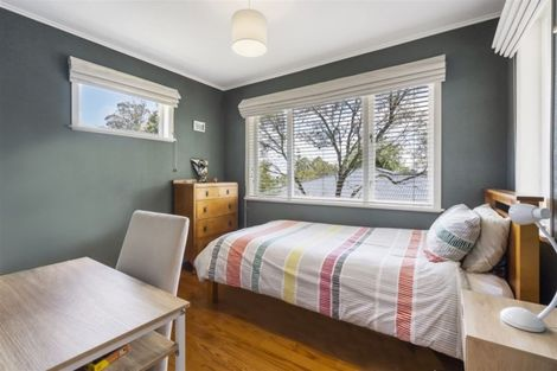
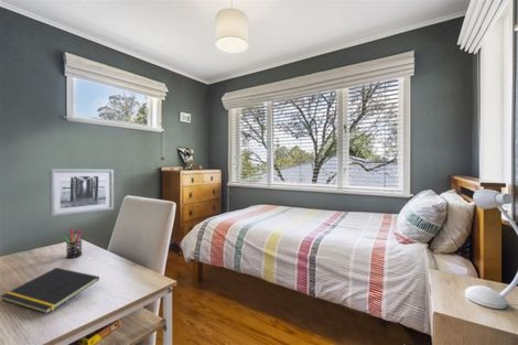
+ pen holder [61,228,83,259]
+ notepad [0,267,100,315]
+ wall art [48,168,115,218]
